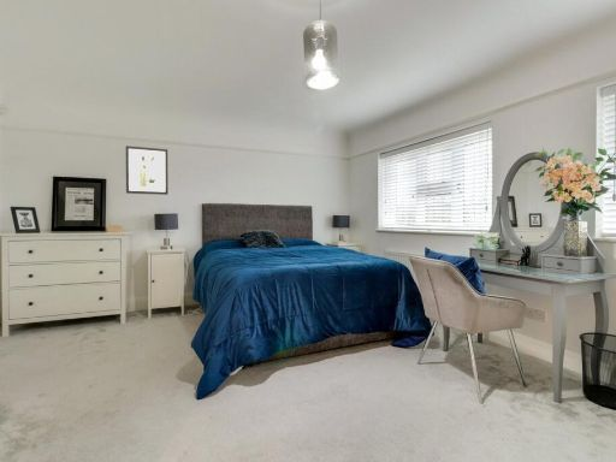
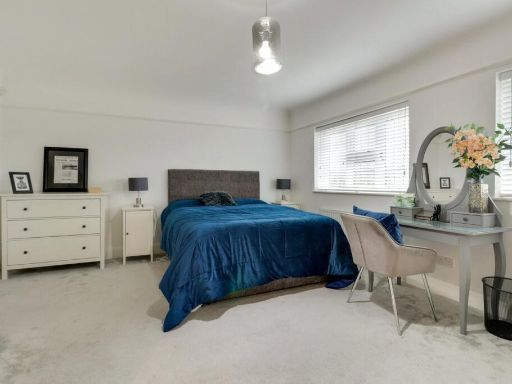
- wall art [125,144,170,196]
